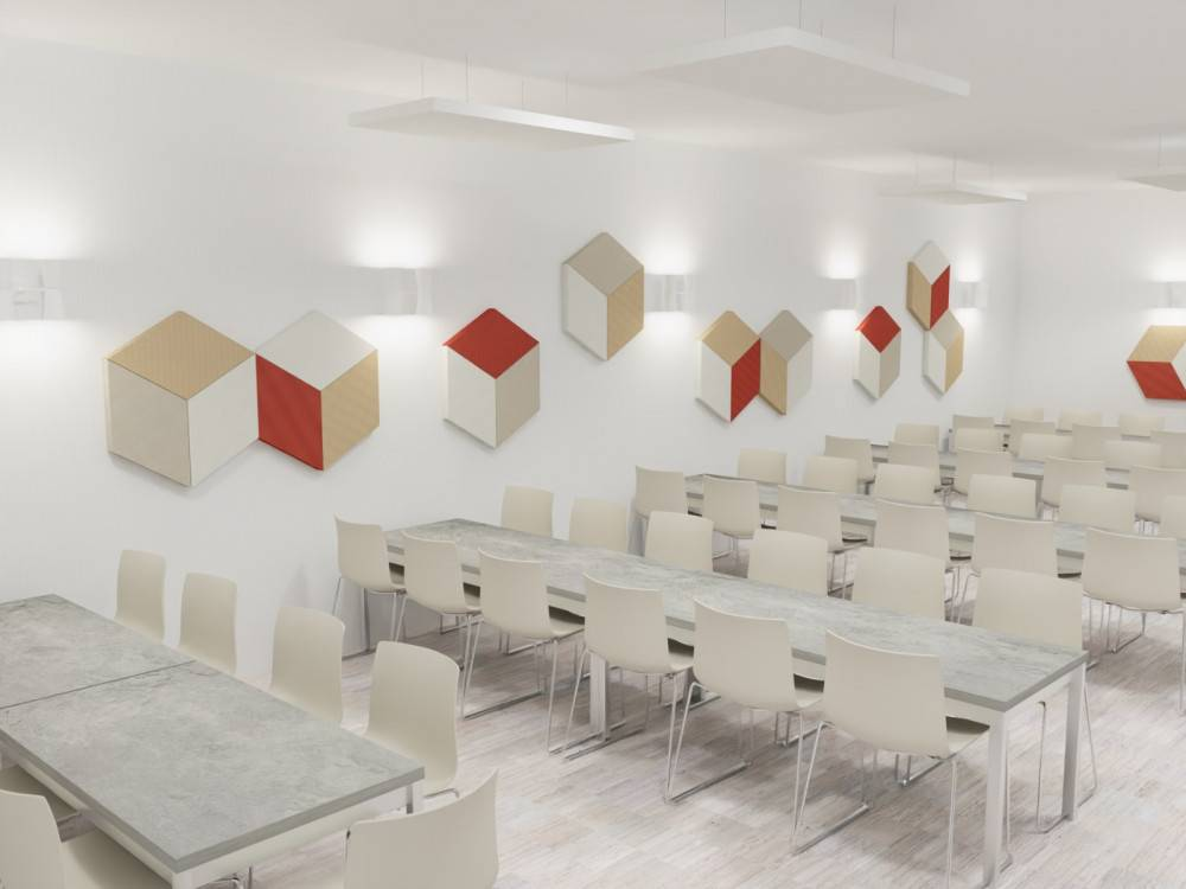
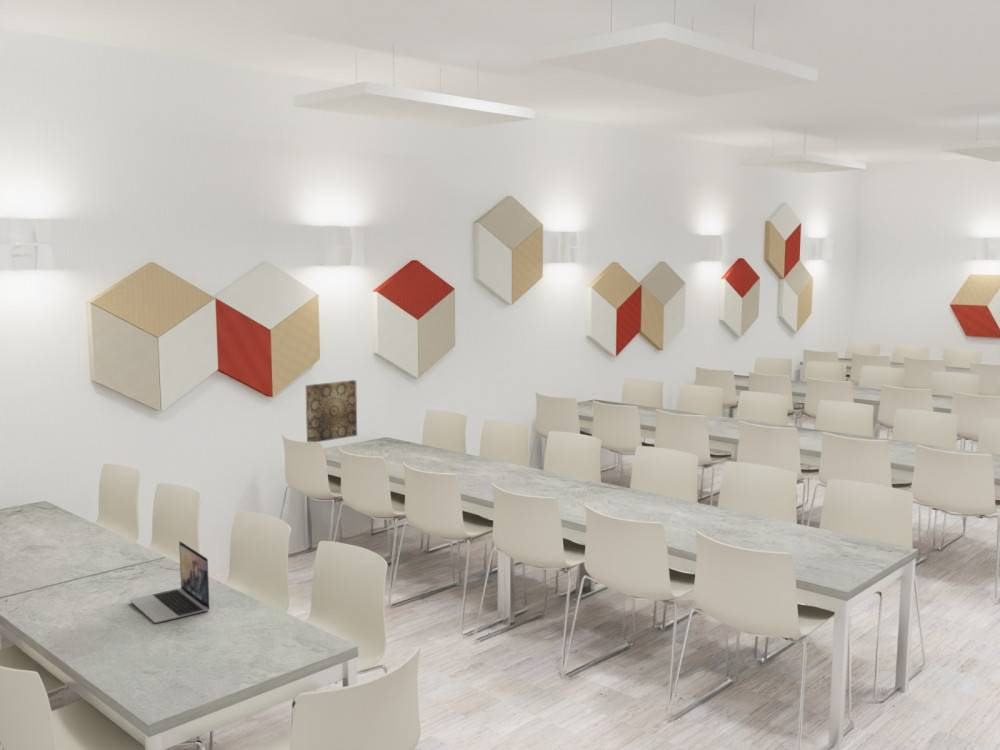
+ wall art [305,379,358,443]
+ laptop [129,540,211,624]
